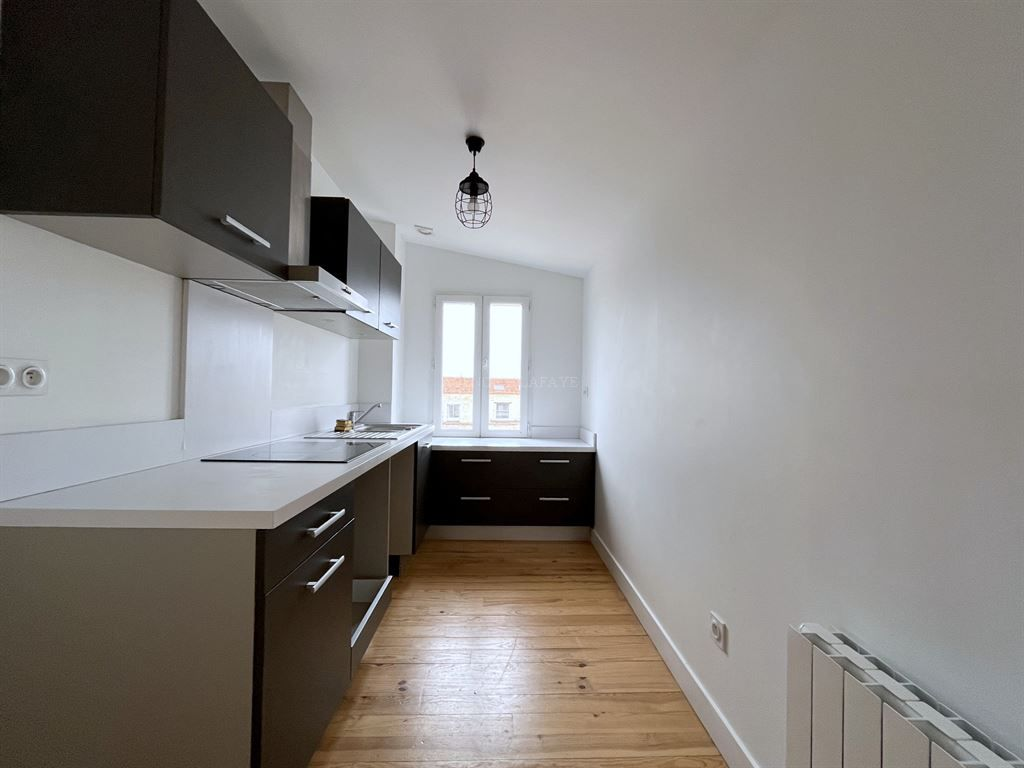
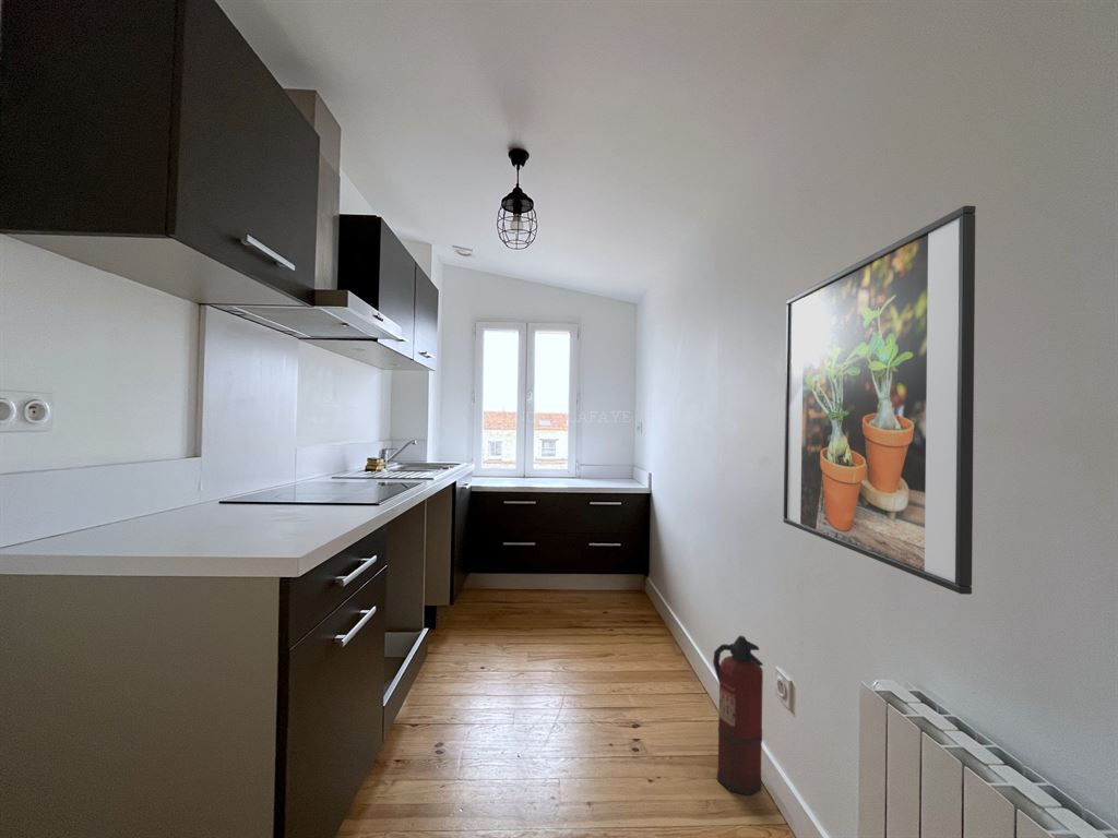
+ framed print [782,204,977,596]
+ fire extinguisher [712,635,764,797]
